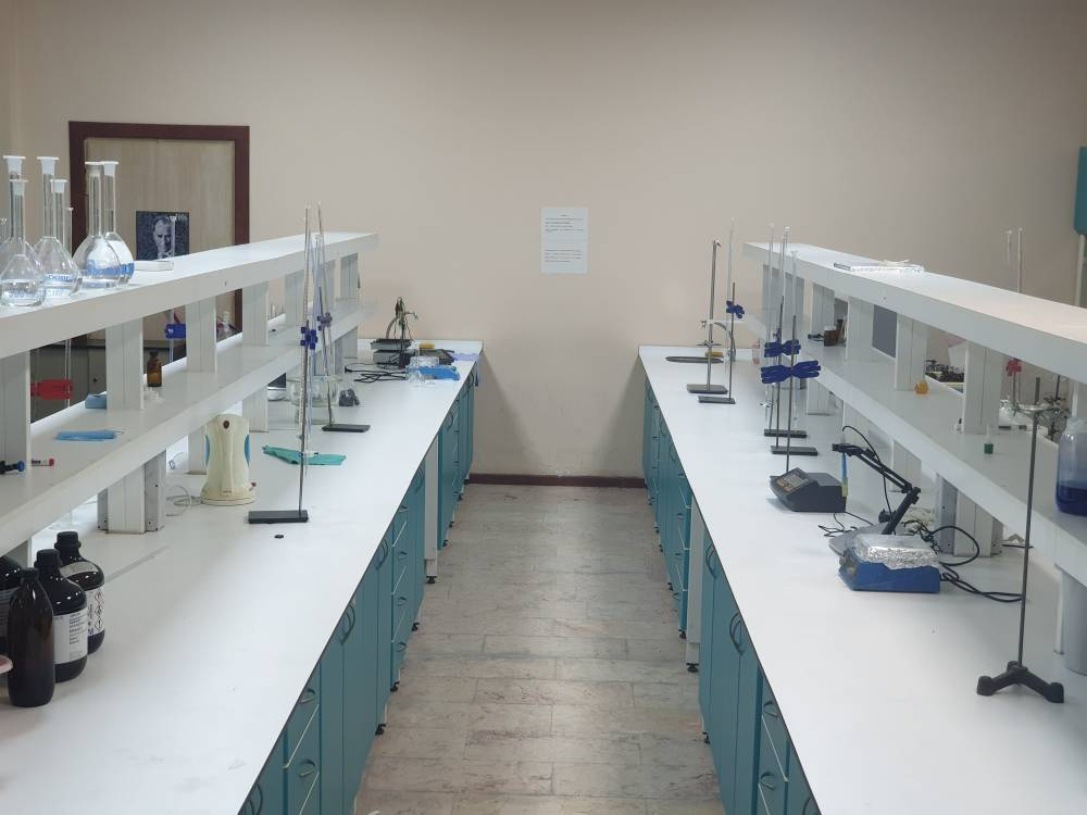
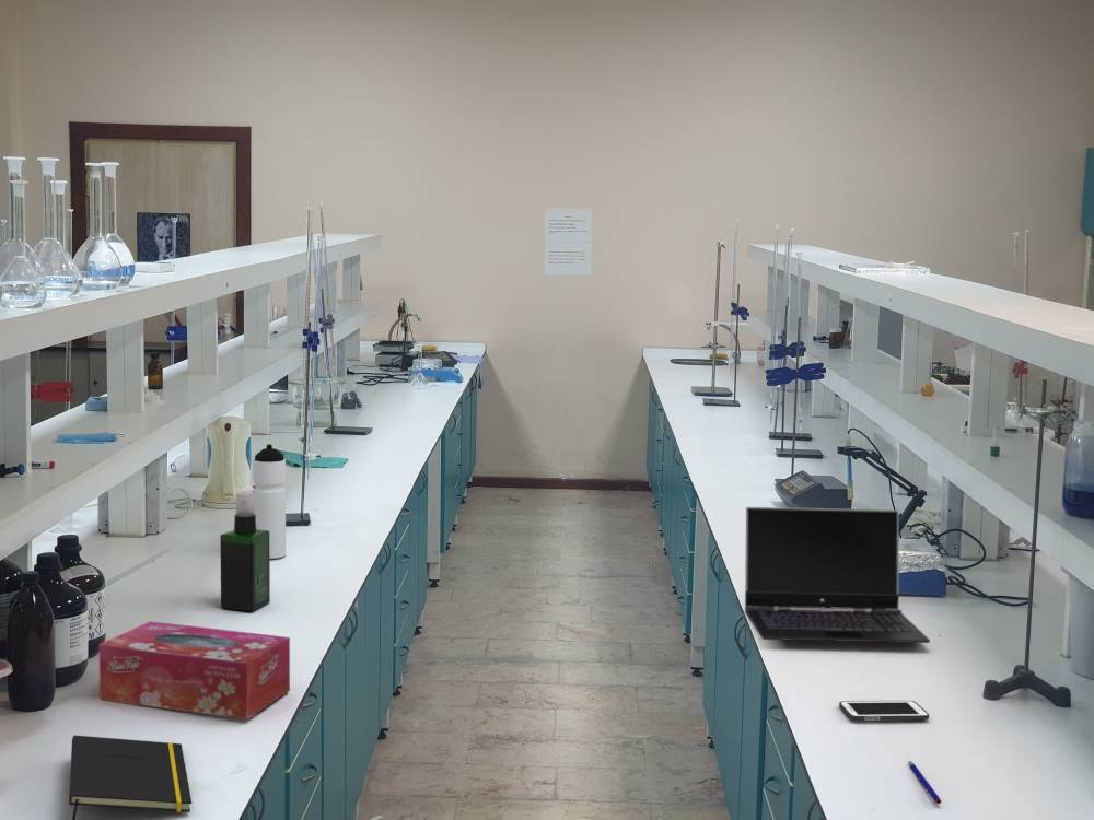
+ notepad [68,734,193,820]
+ laptop computer [744,506,931,644]
+ cell phone [838,700,930,722]
+ tissue box [97,620,291,721]
+ water bottle [252,443,287,560]
+ spray bottle [219,491,271,612]
+ pen [907,760,942,805]
